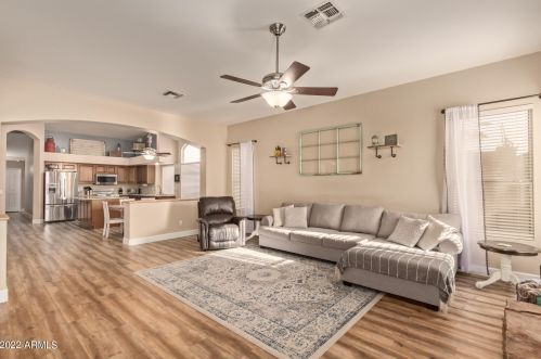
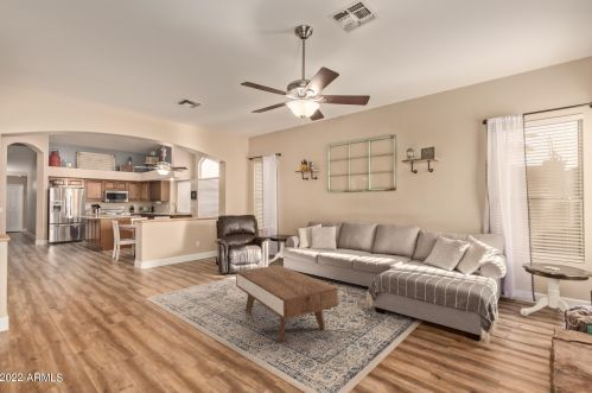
+ coffee table [235,264,339,342]
